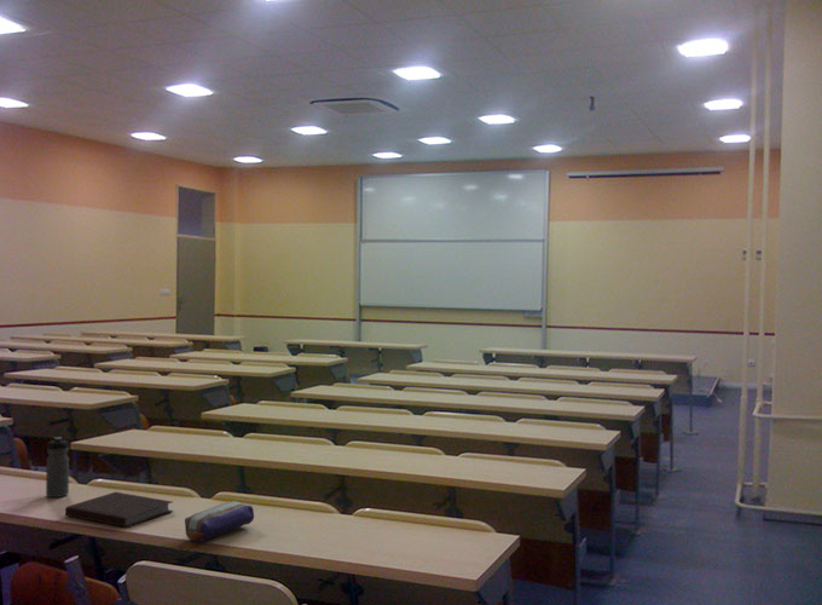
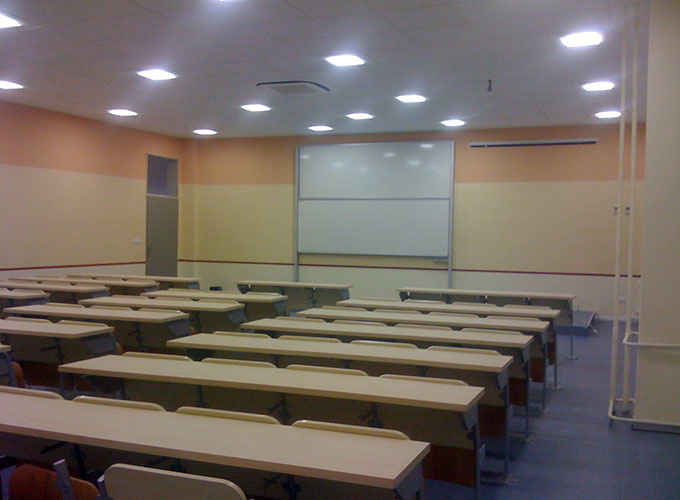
- notebook [64,491,174,529]
- water bottle [45,436,70,499]
- pencil case [184,500,255,542]
